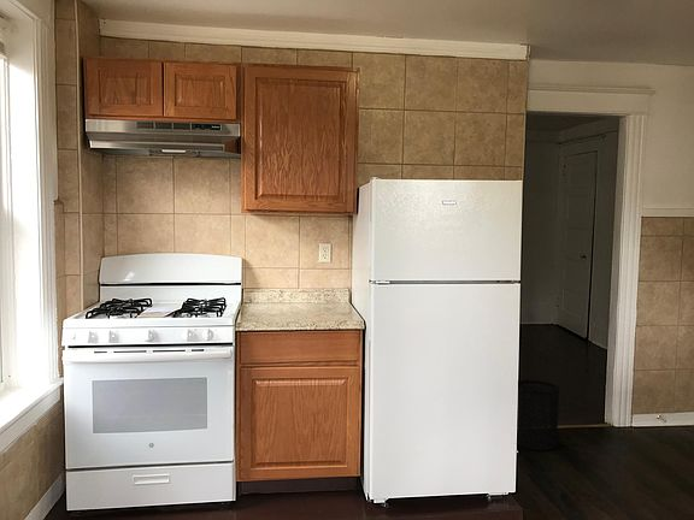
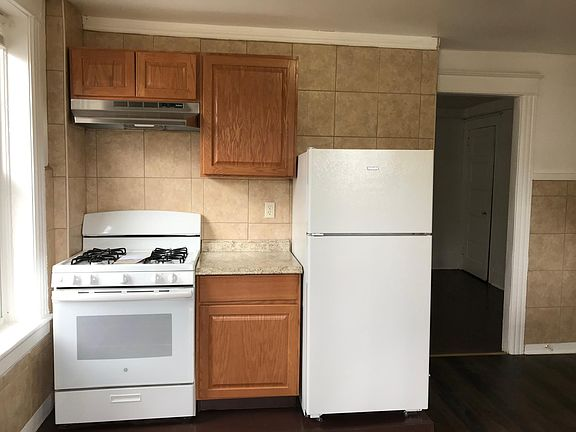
- trash can [516,379,560,451]
